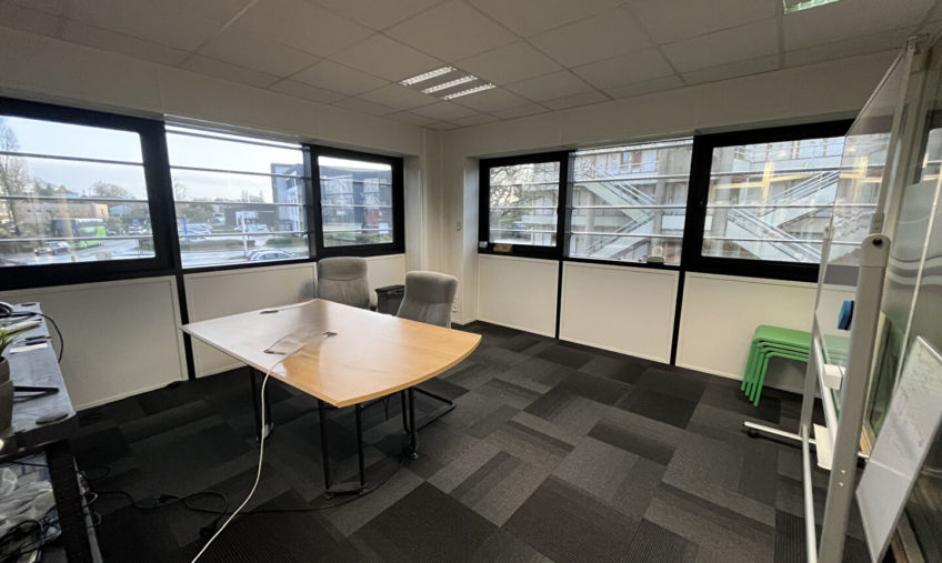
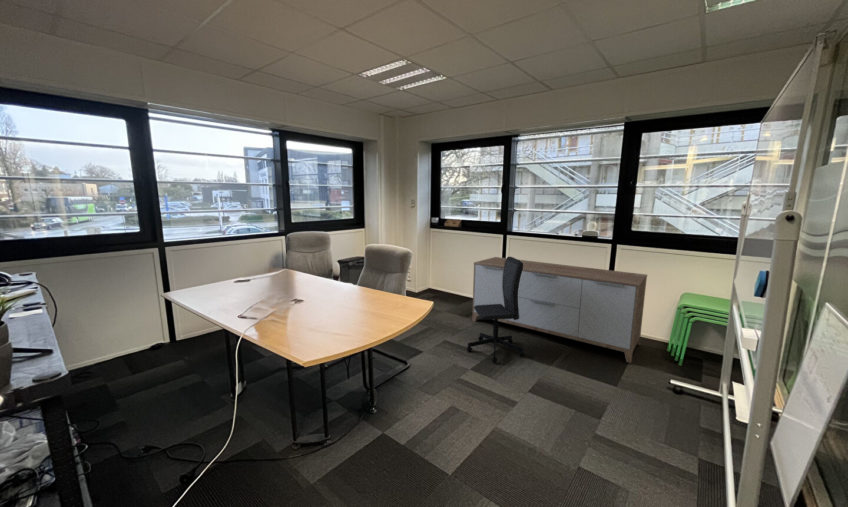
+ sideboard [471,256,648,364]
+ office chair [466,256,525,364]
